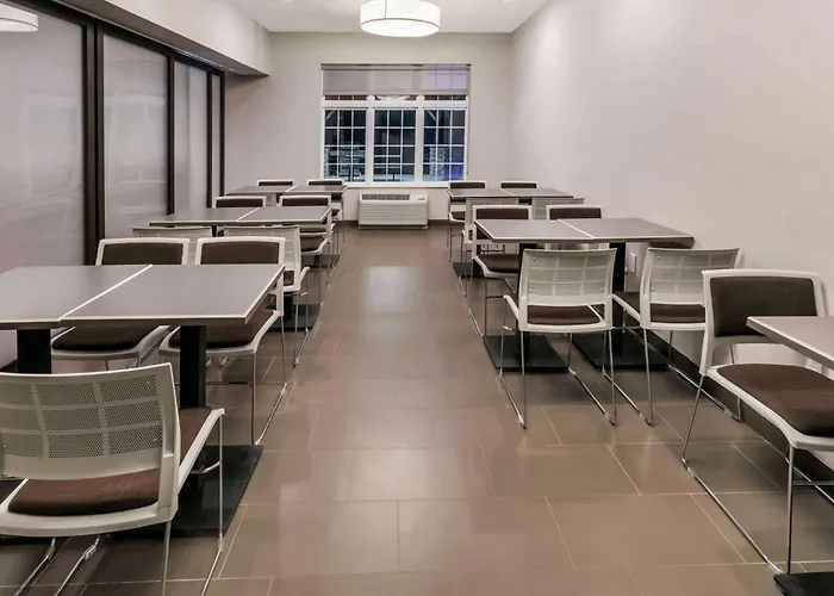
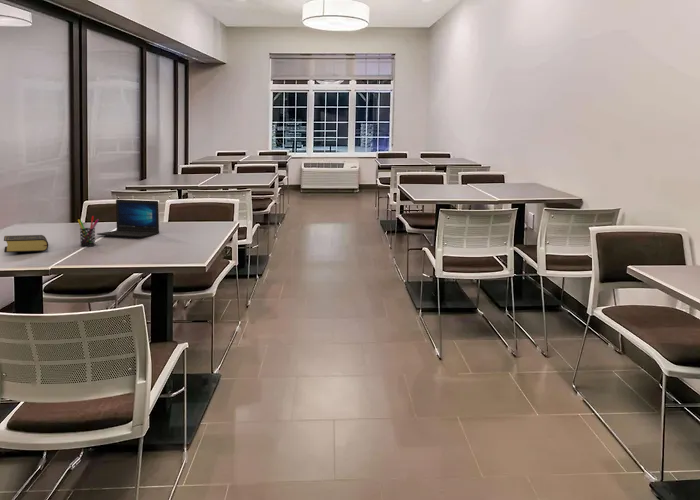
+ pen holder [77,215,100,247]
+ book [3,234,49,253]
+ laptop [96,199,160,238]
